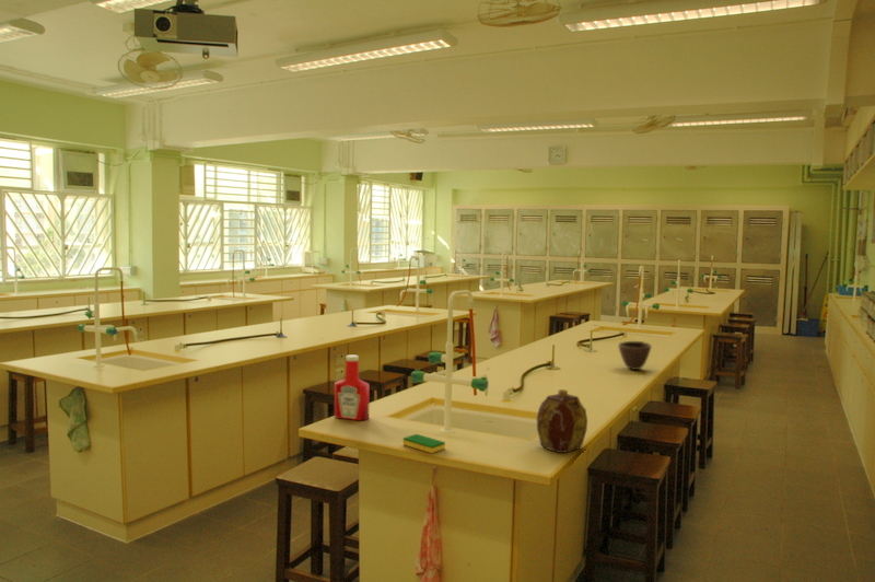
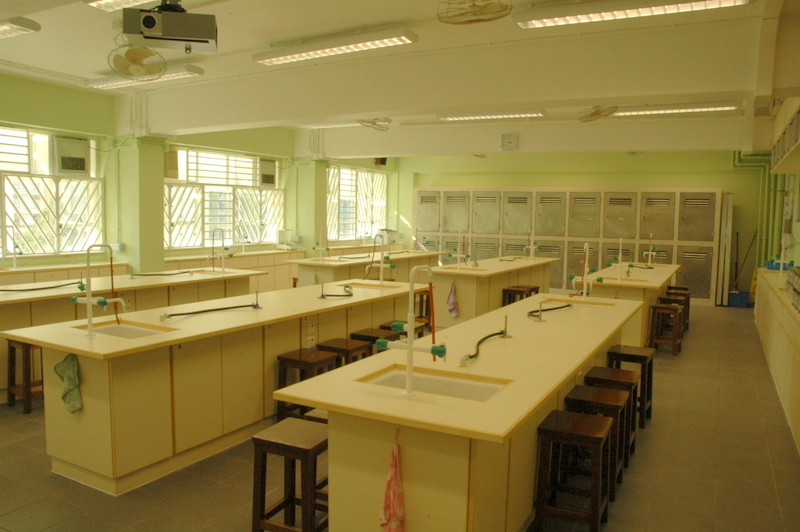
- soap bottle [334,354,371,422]
- flask [536,388,588,454]
- bowl [617,340,653,371]
- dish sponge [402,433,446,454]
